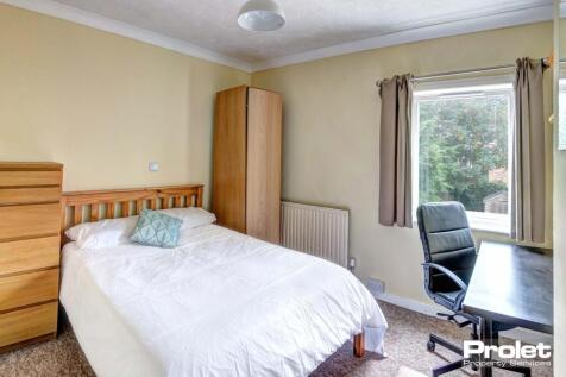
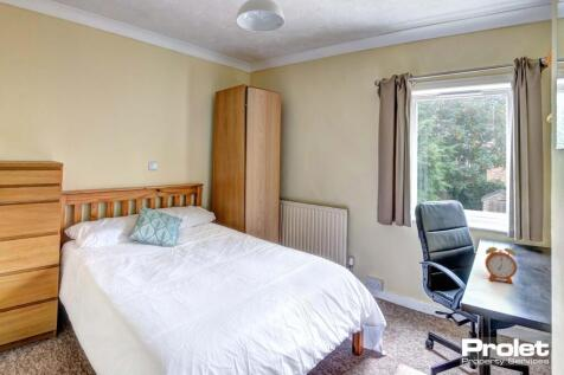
+ alarm clock [483,240,519,284]
